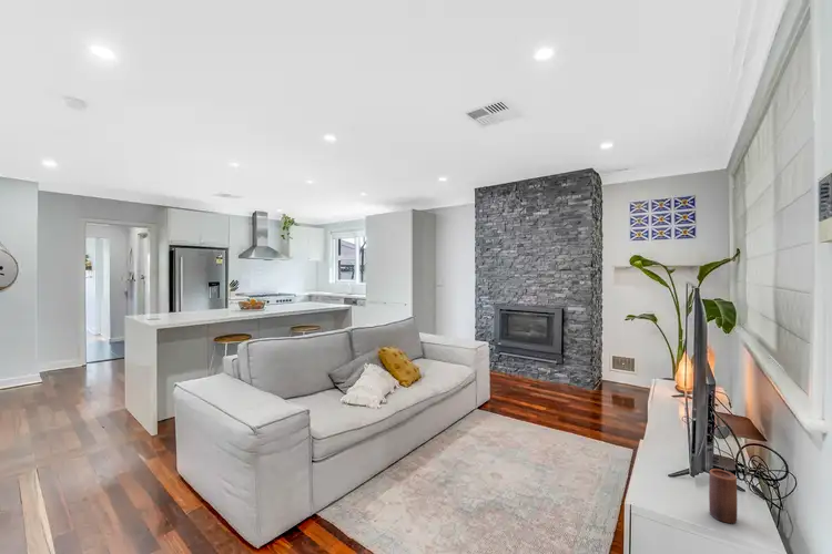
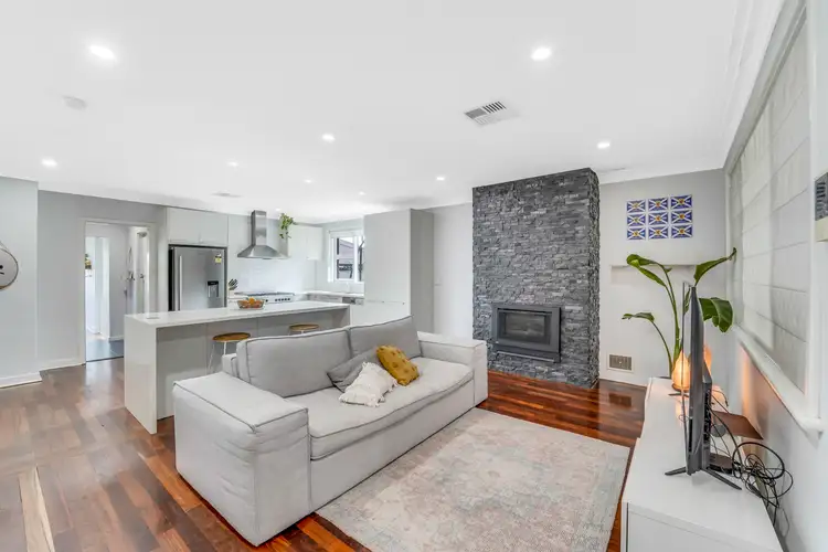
- candle [708,468,738,524]
